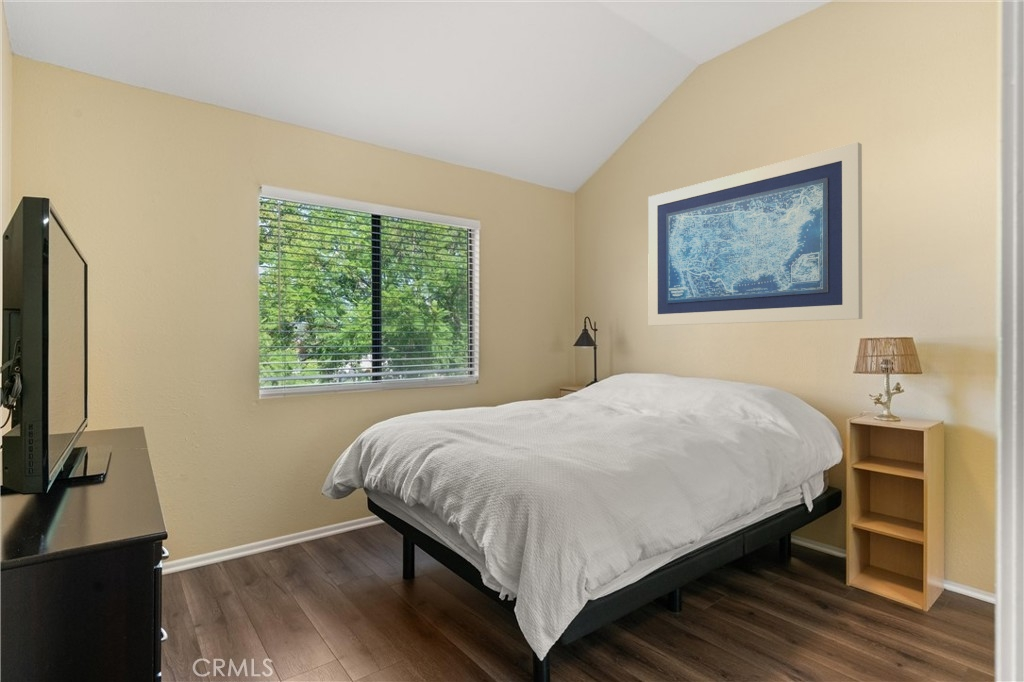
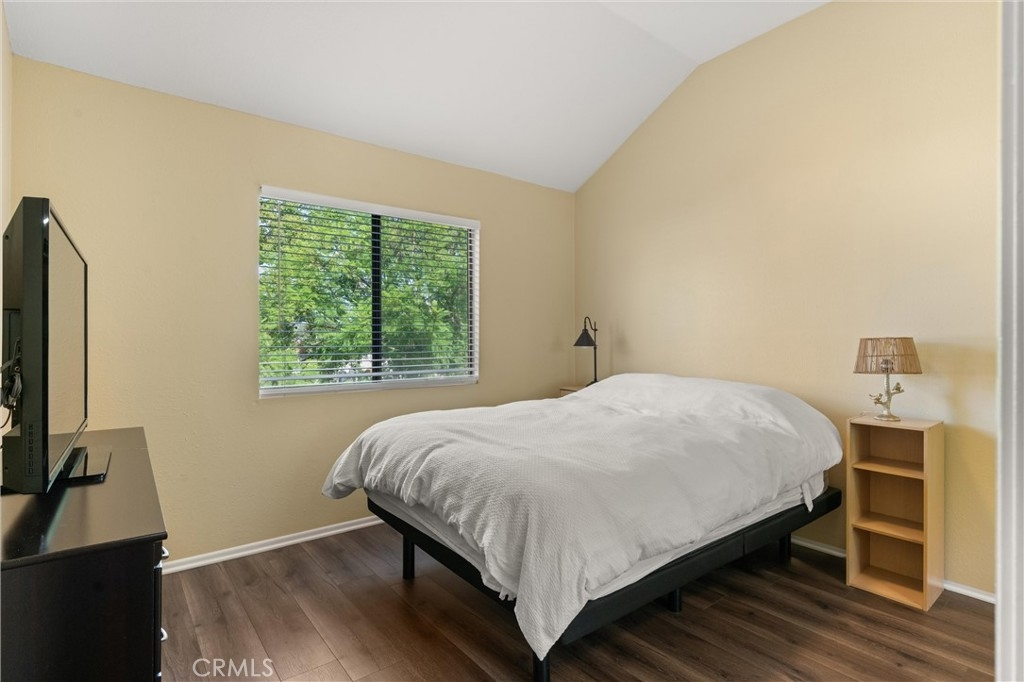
- wall art [647,141,863,327]
